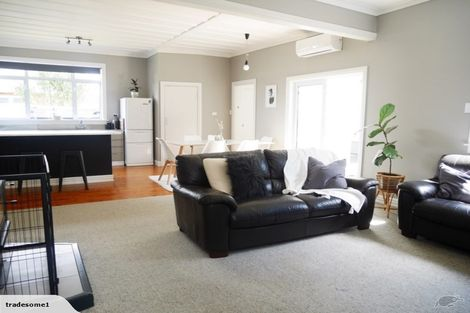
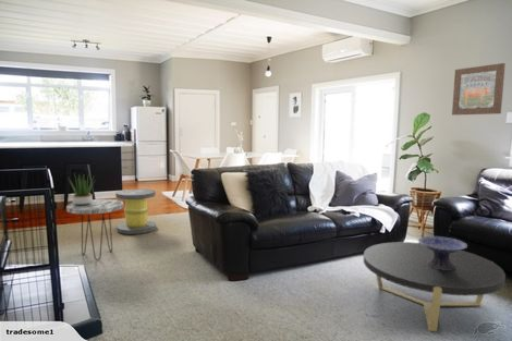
+ coffee table [363,241,507,333]
+ potted plant [66,172,96,206]
+ side table [65,198,124,261]
+ wall art [451,62,507,117]
+ stool [114,188,157,235]
+ decorative bowl [417,235,468,270]
